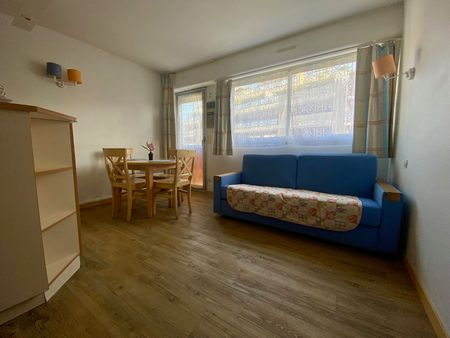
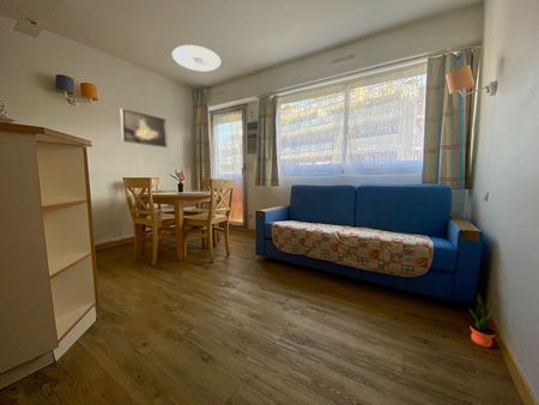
+ ceiling light [171,44,222,72]
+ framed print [119,107,169,149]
+ potted plant [467,292,497,349]
